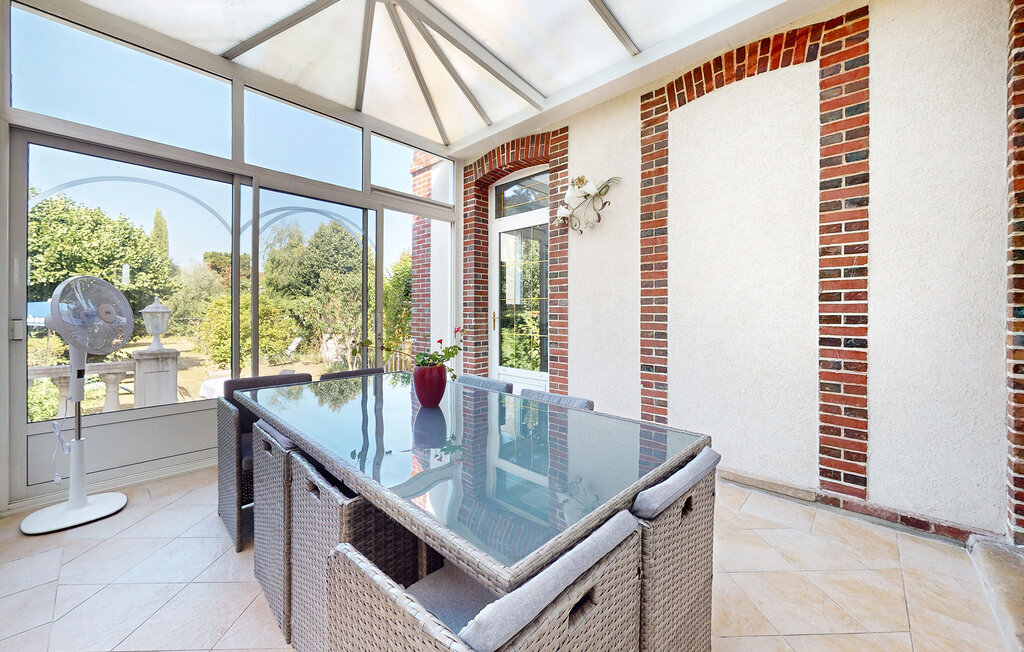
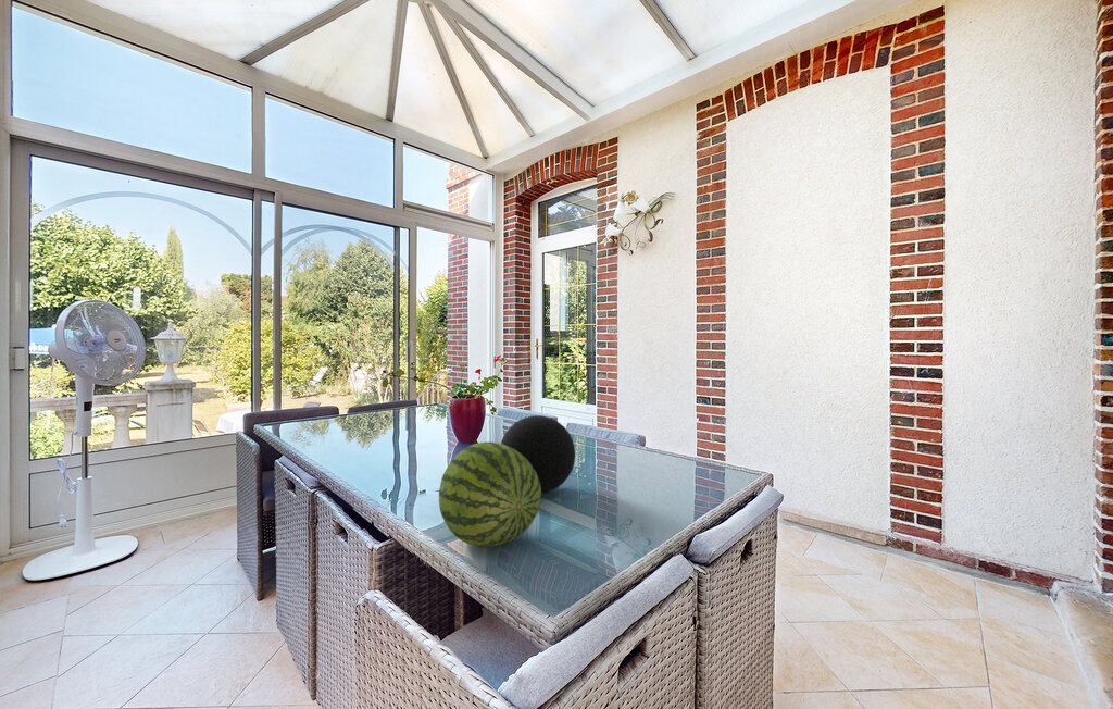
+ fruit [438,441,542,548]
+ decorative orb [500,414,576,495]
